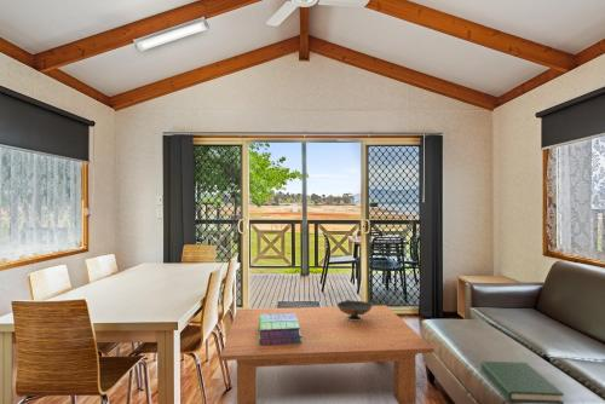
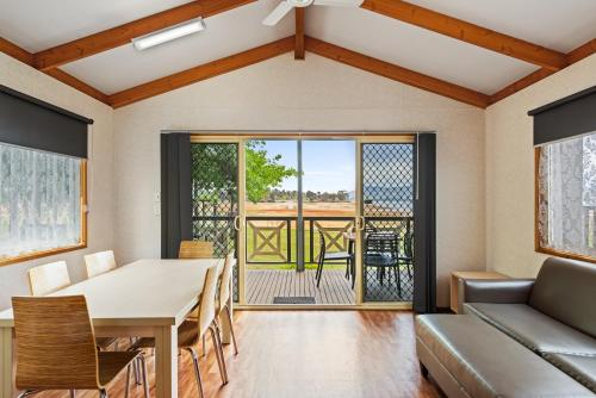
- decorative bowl [336,298,374,321]
- hardback book [480,360,565,404]
- coffee table [220,305,434,404]
- stack of books [258,313,302,345]
